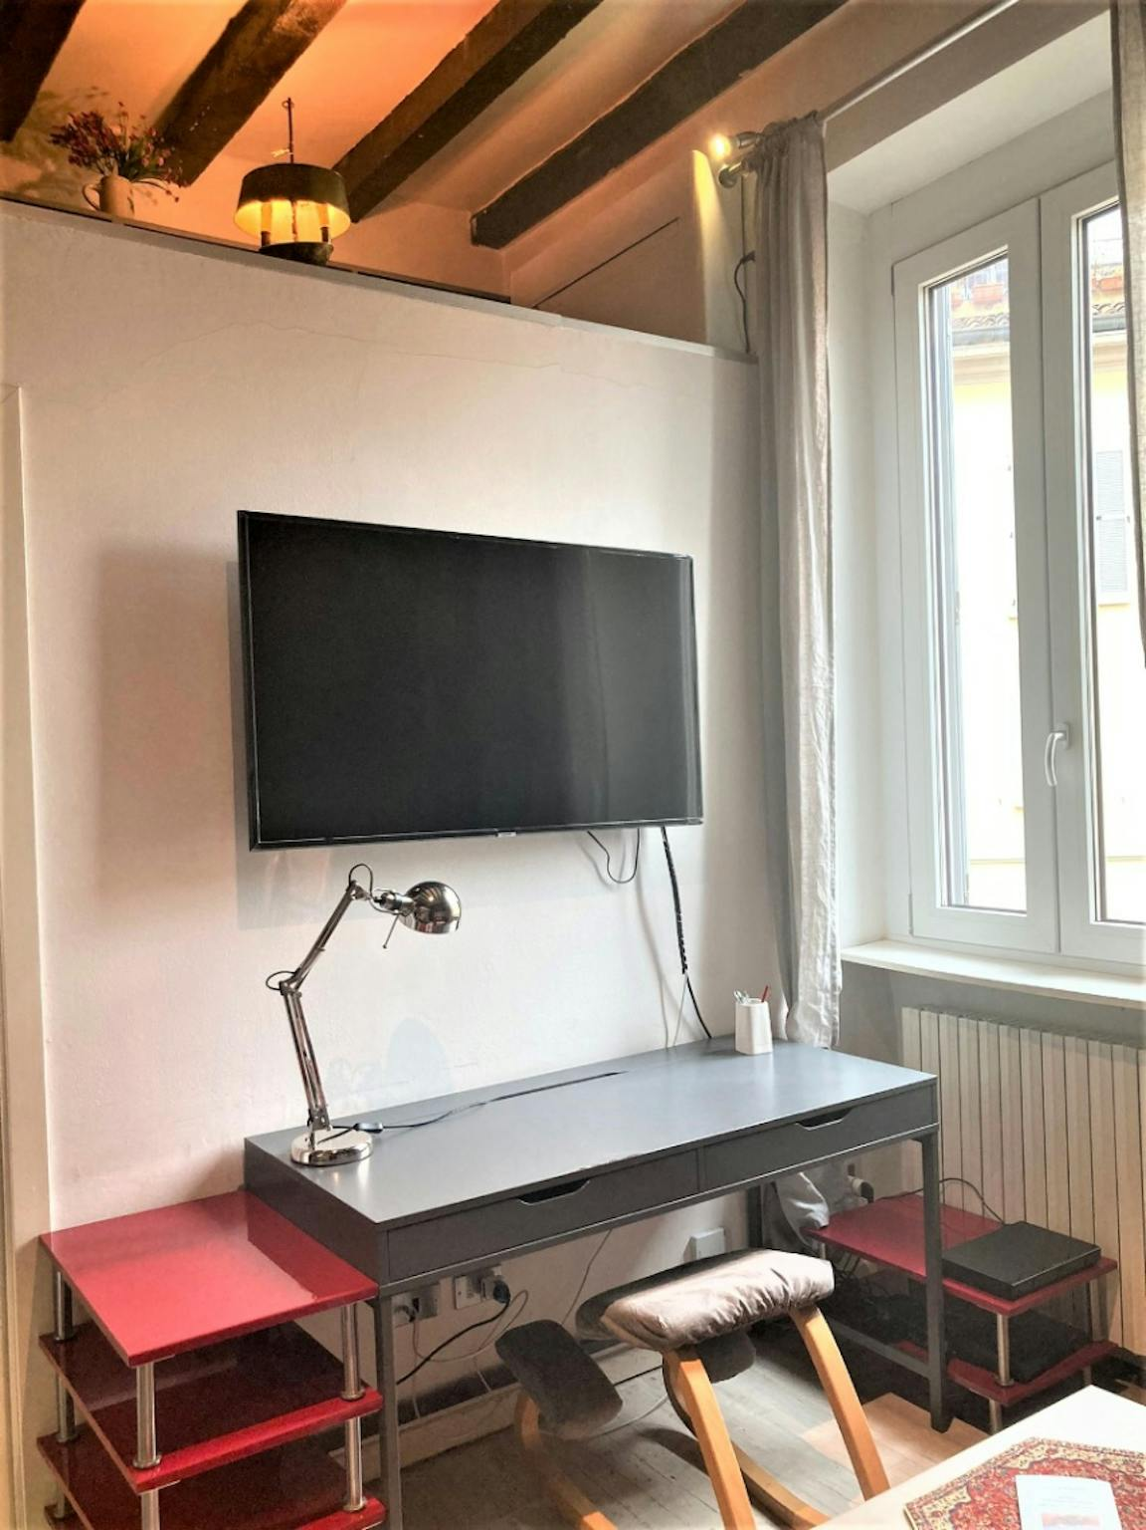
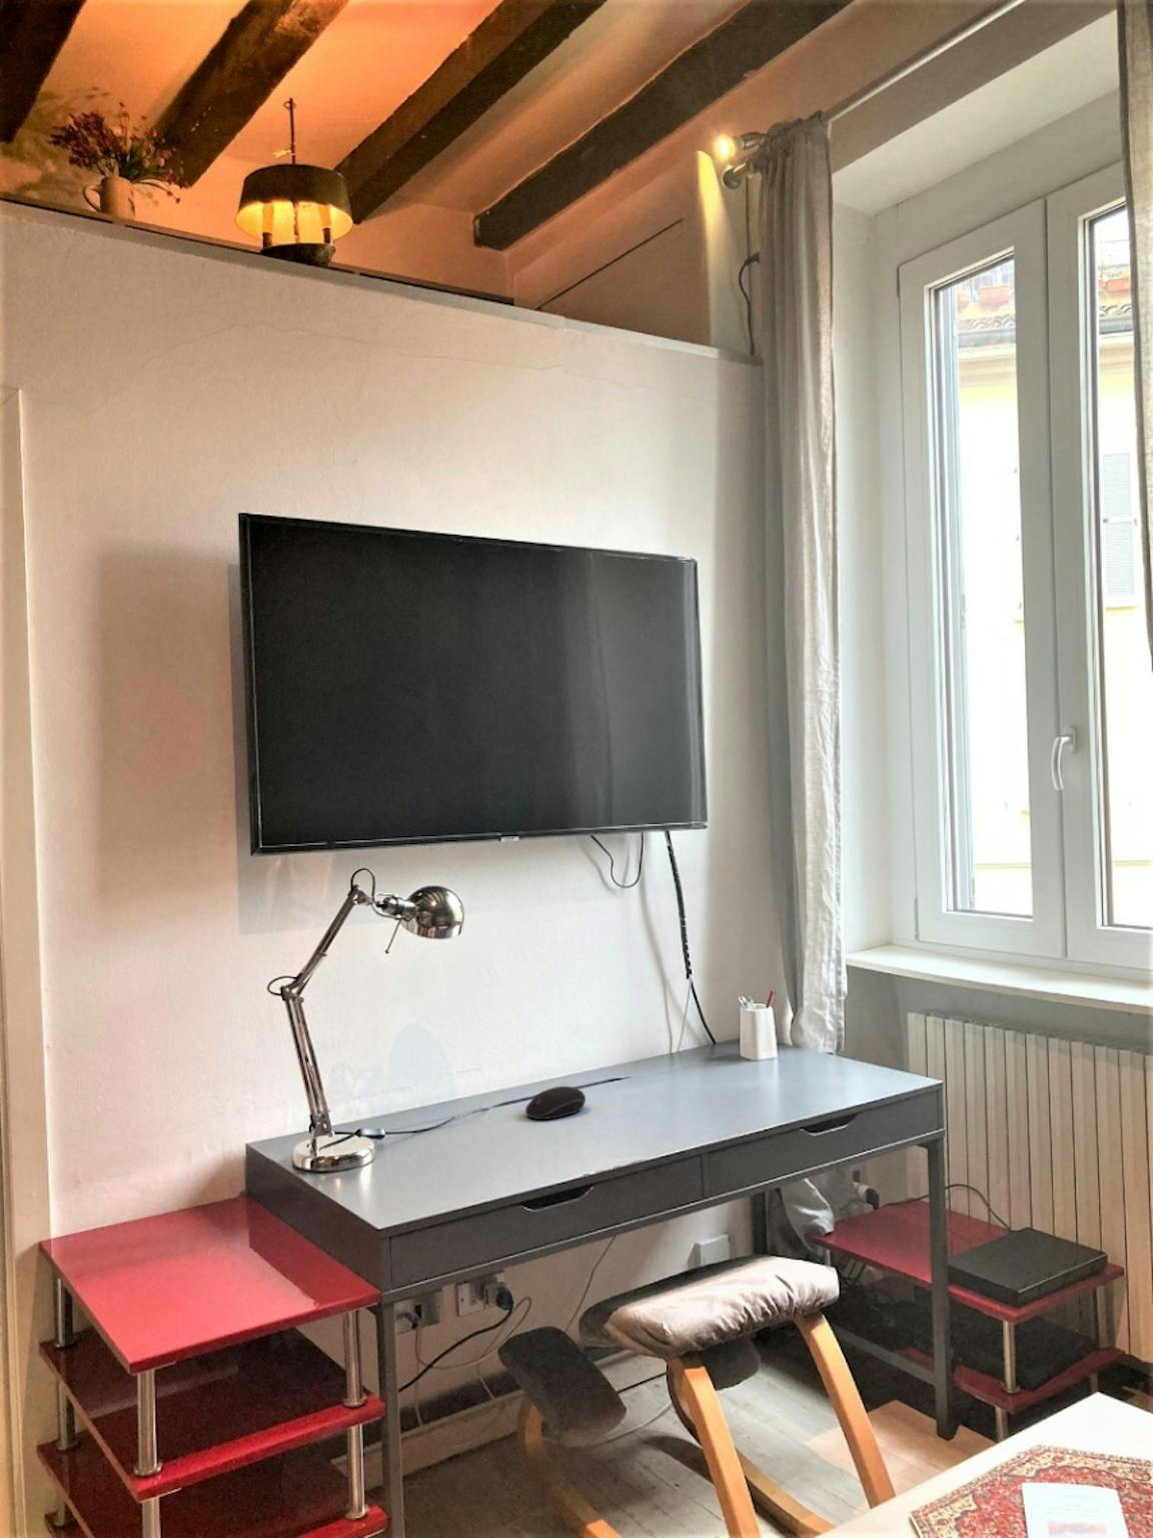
+ computer mouse [524,1085,586,1120]
